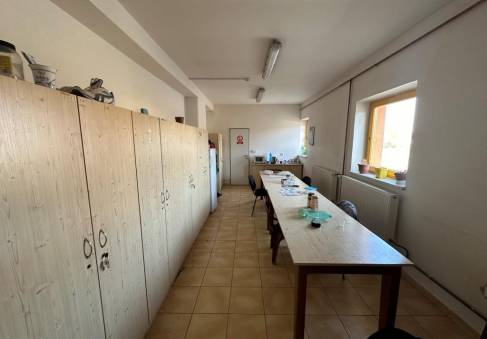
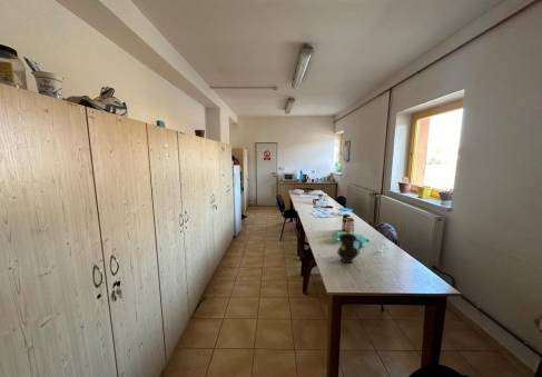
+ pitcher [336,232,363,264]
